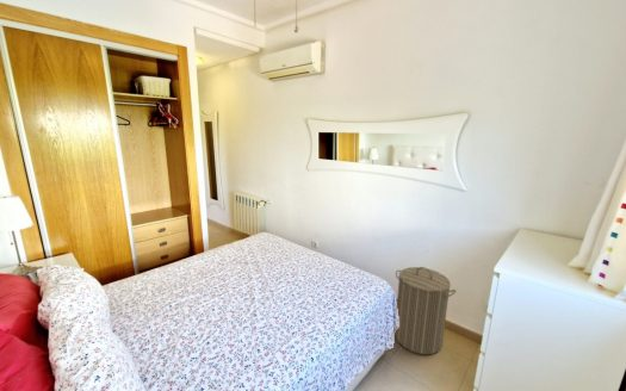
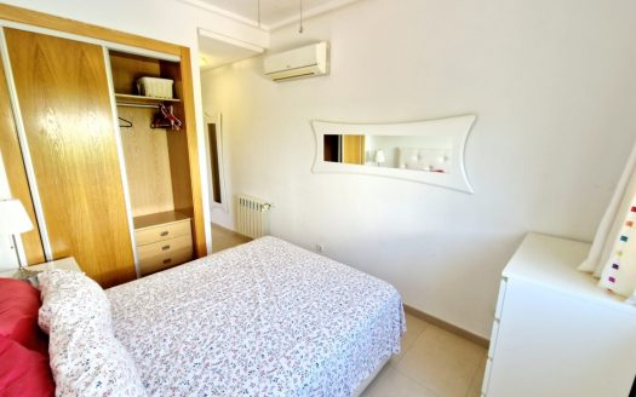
- laundry hamper [393,266,457,355]
